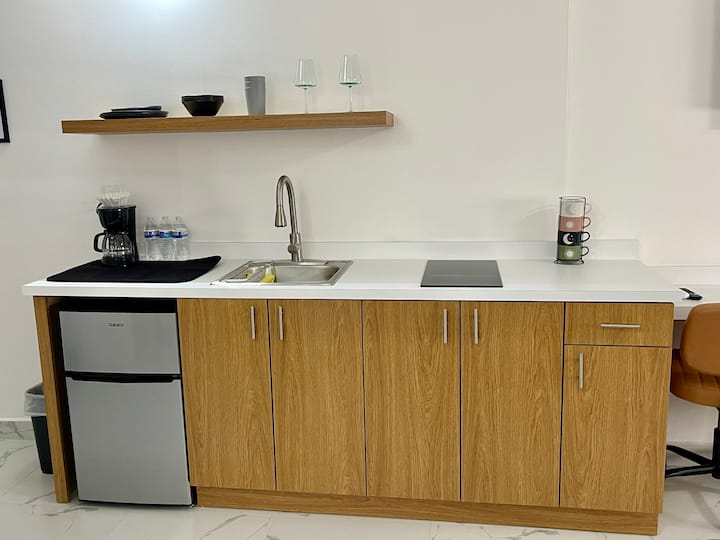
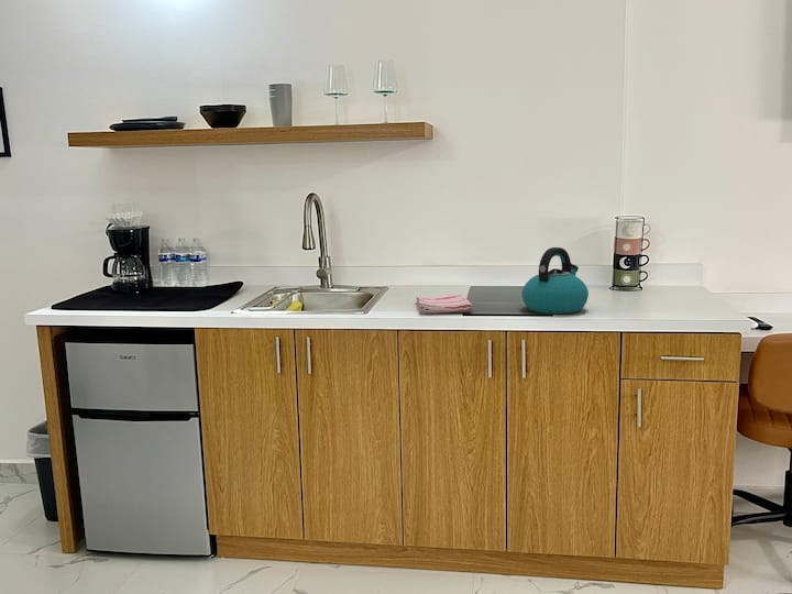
+ kettle [520,246,590,315]
+ dish towel [416,294,474,315]
